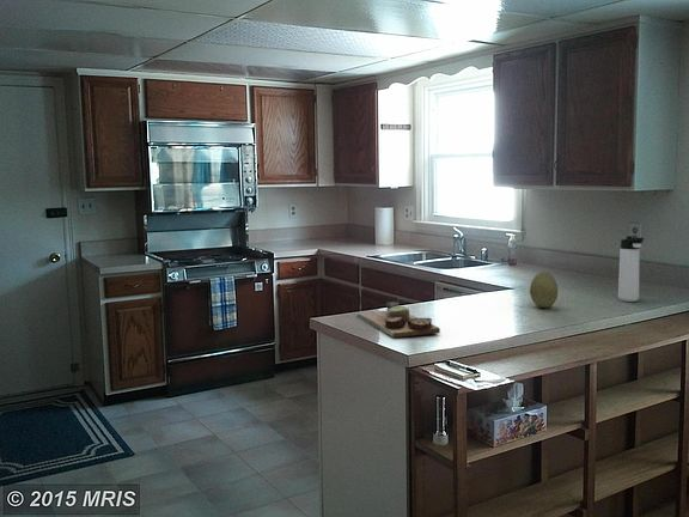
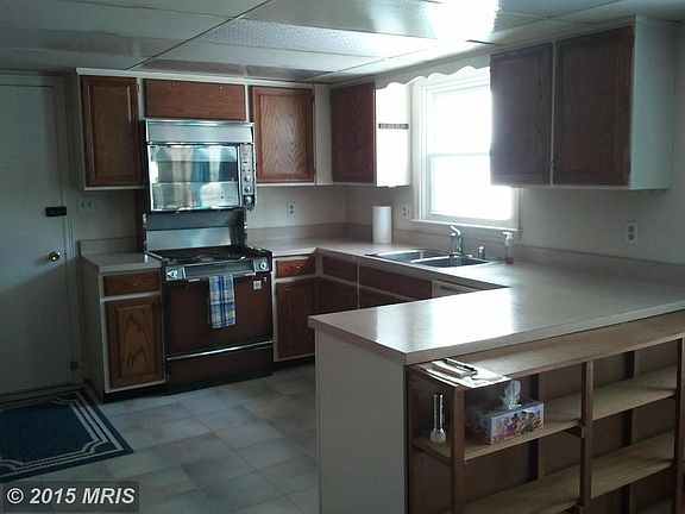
- thermos bottle [617,235,645,303]
- fruit [529,270,559,309]
- cutting board [356,300,441,339]
